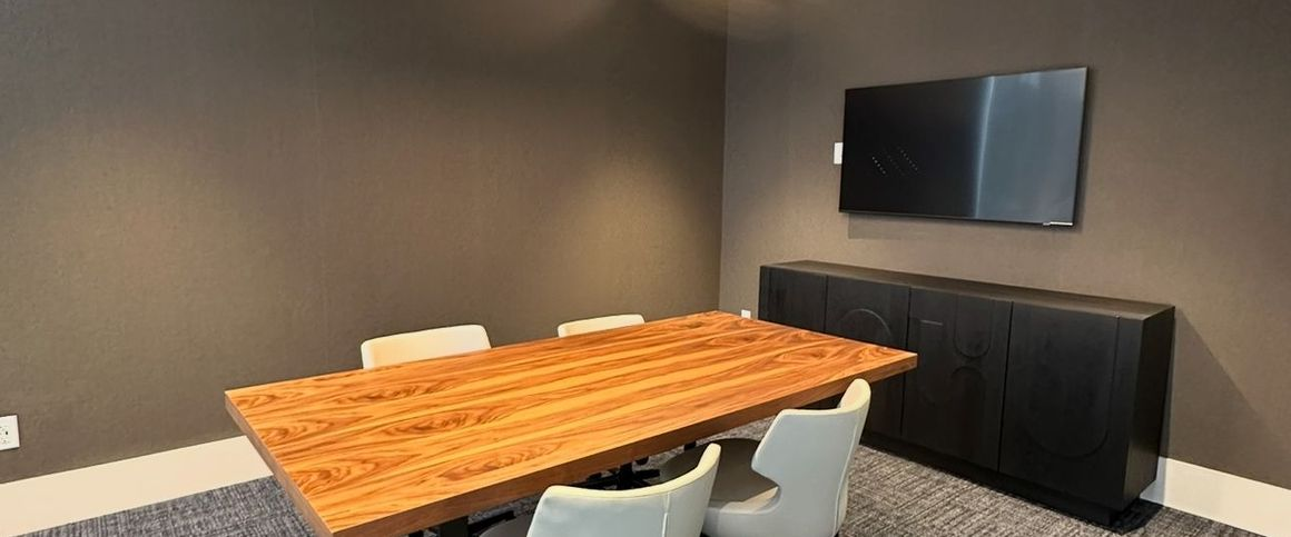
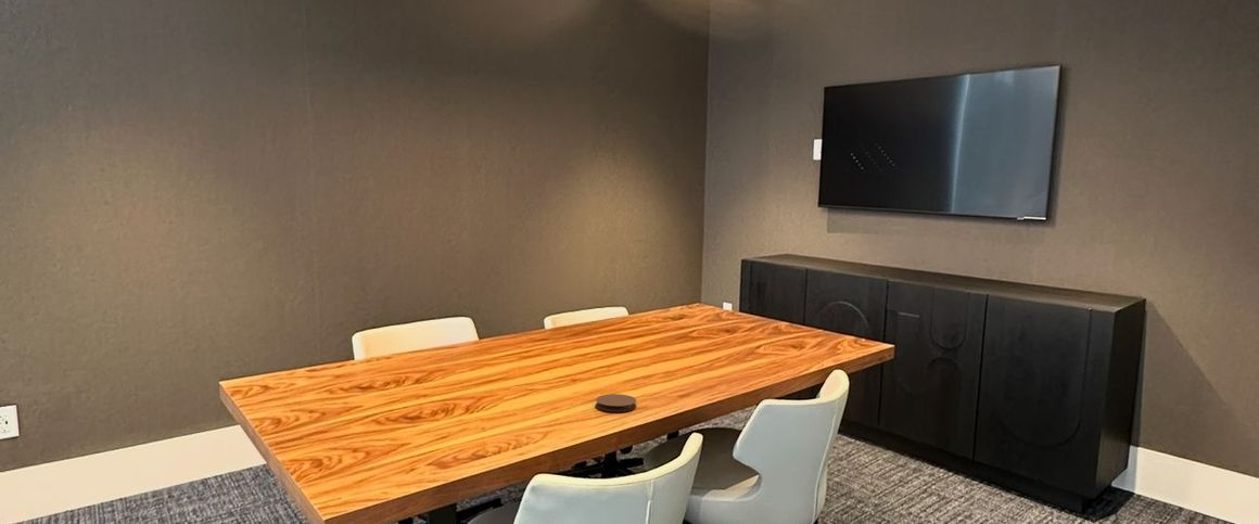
+ coaster [595,393,637,412]
